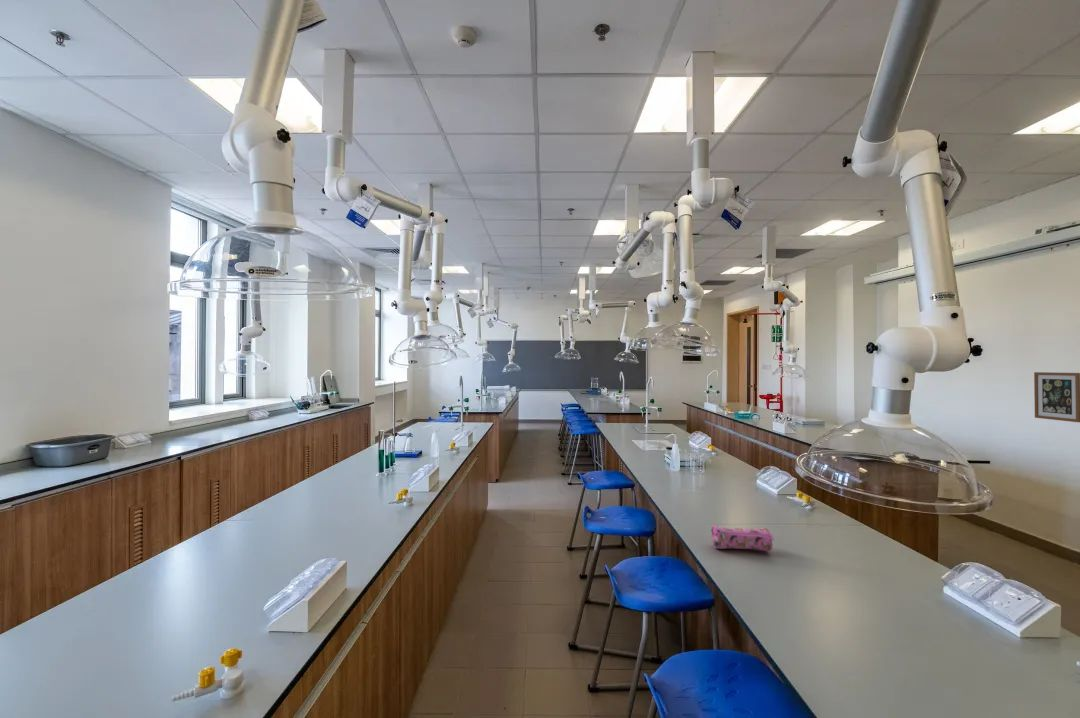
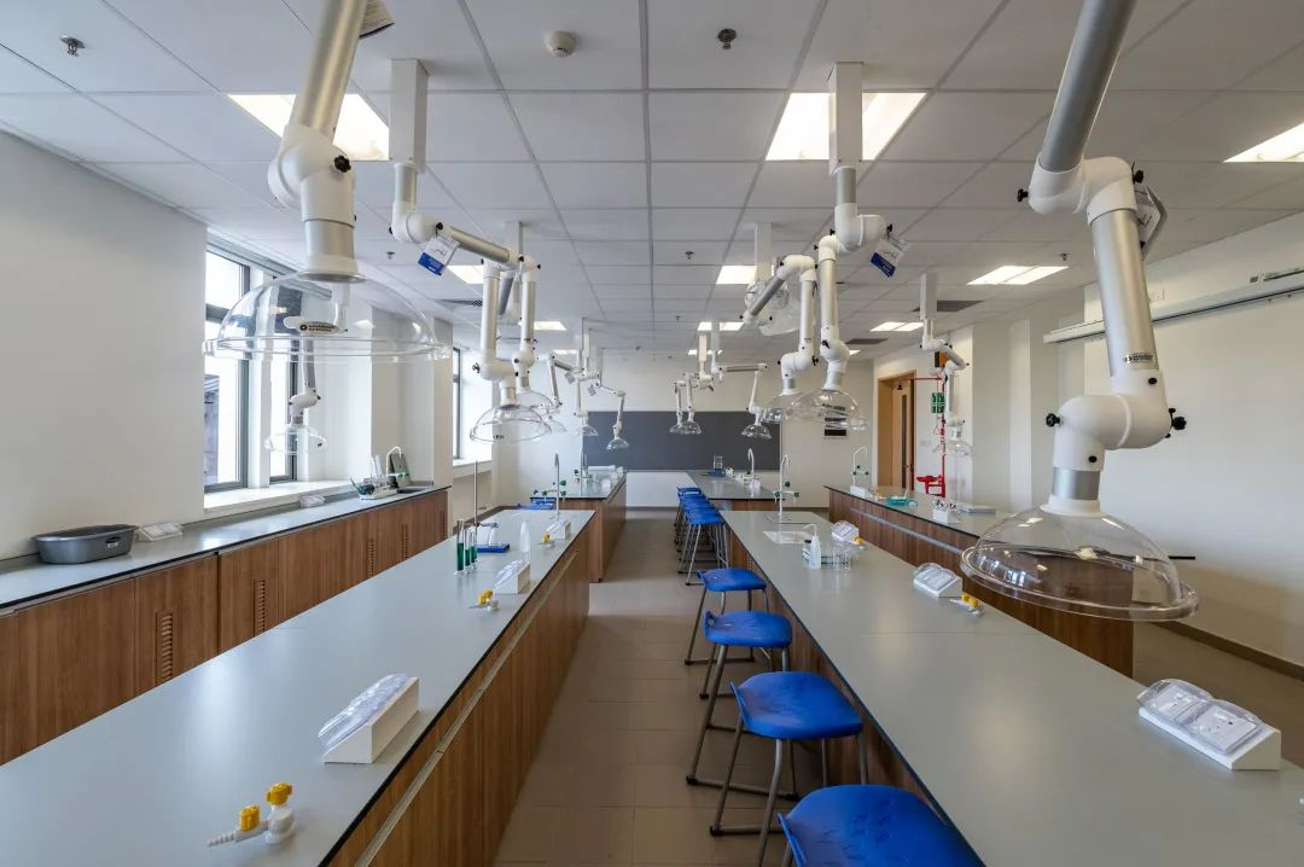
- wall art [1033,371,1080,423]
- pencil case [710,524,775,552]
